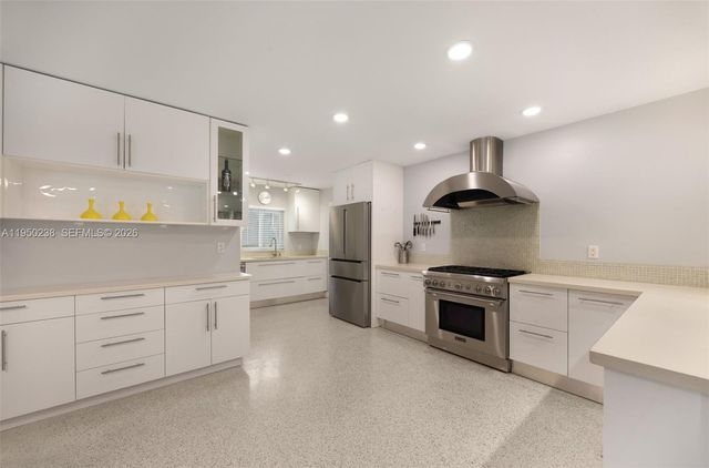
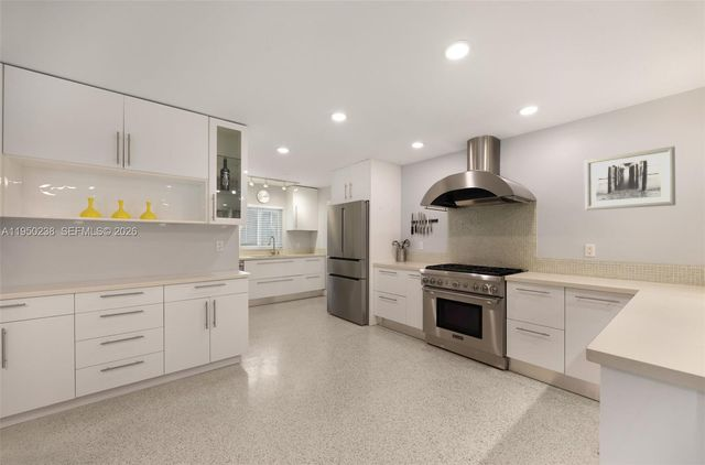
+ wall art [584,145,676,212]
